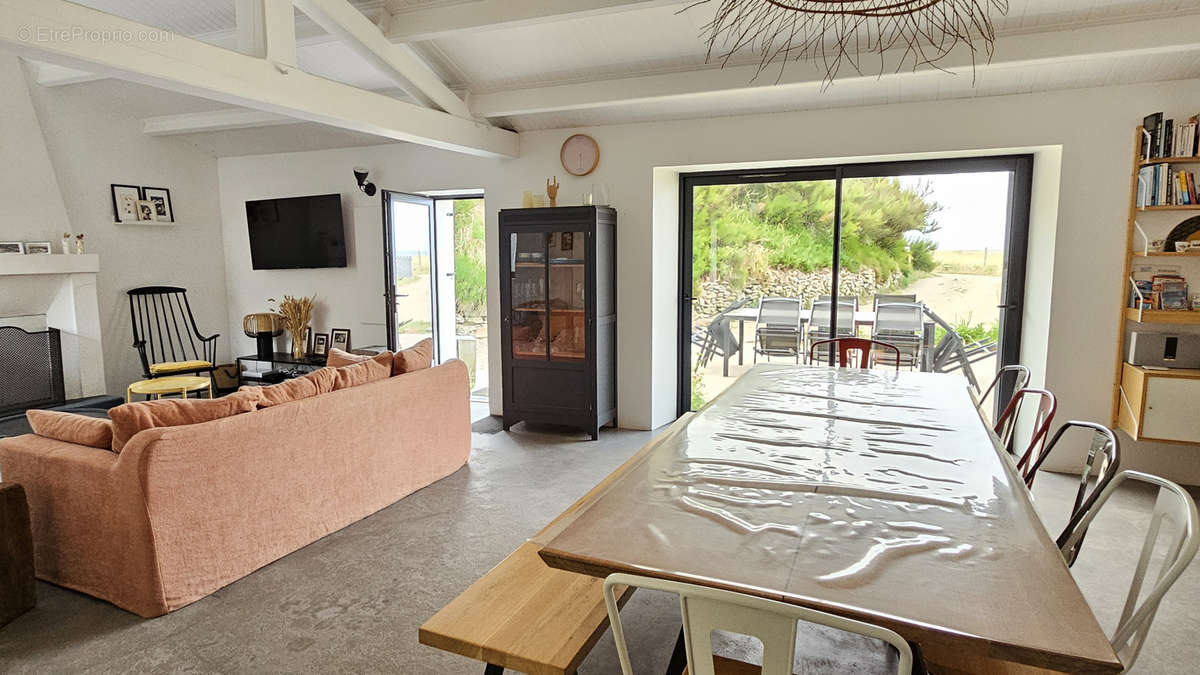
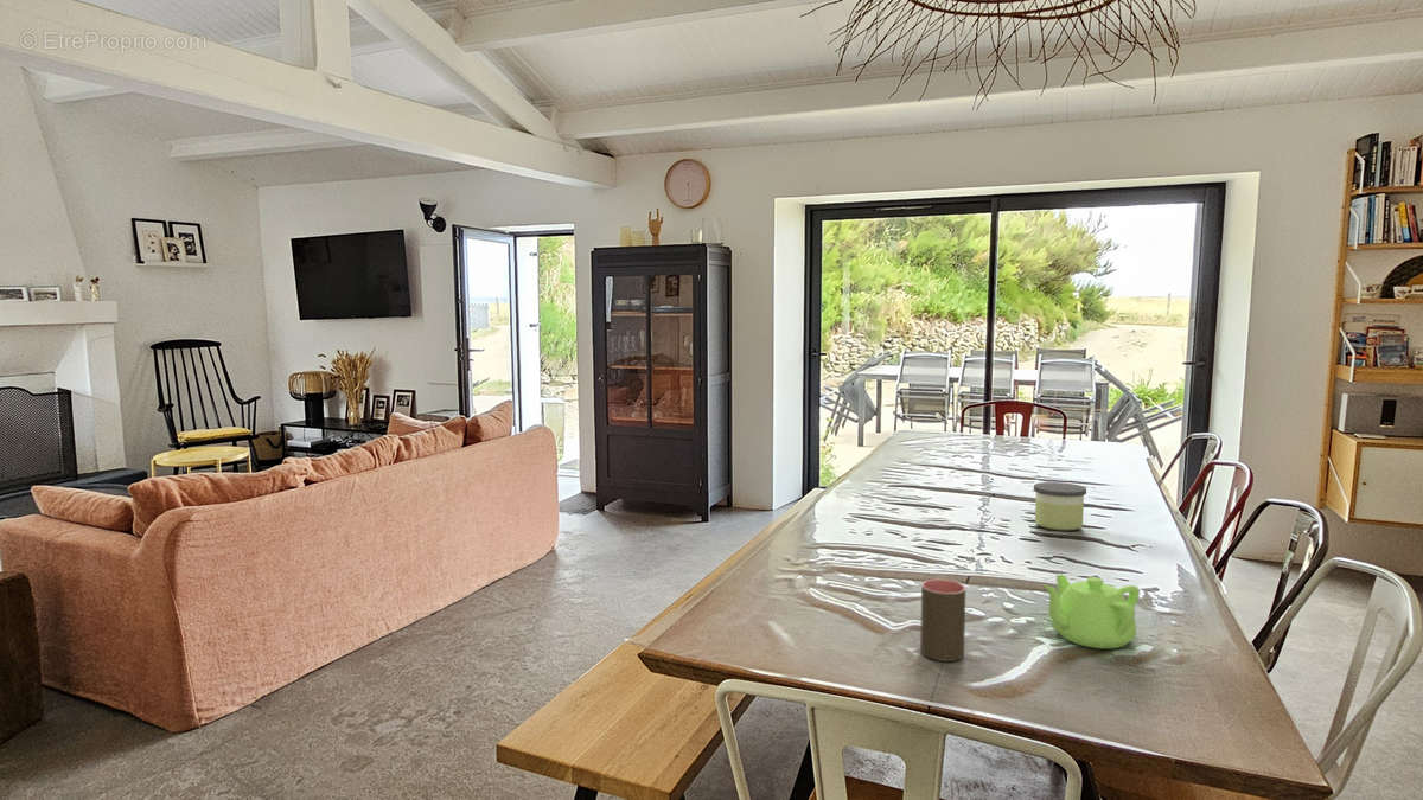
+ cup [919,578,968,663]
+ teapot [1041,574,1141,649]
+ candle [1033,481,1087,531]
